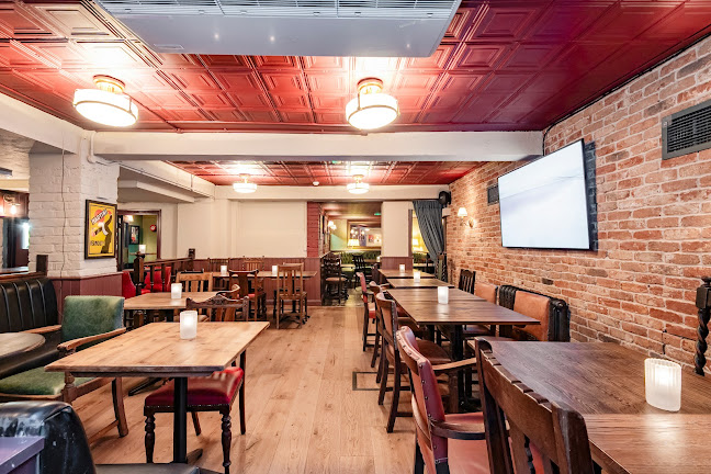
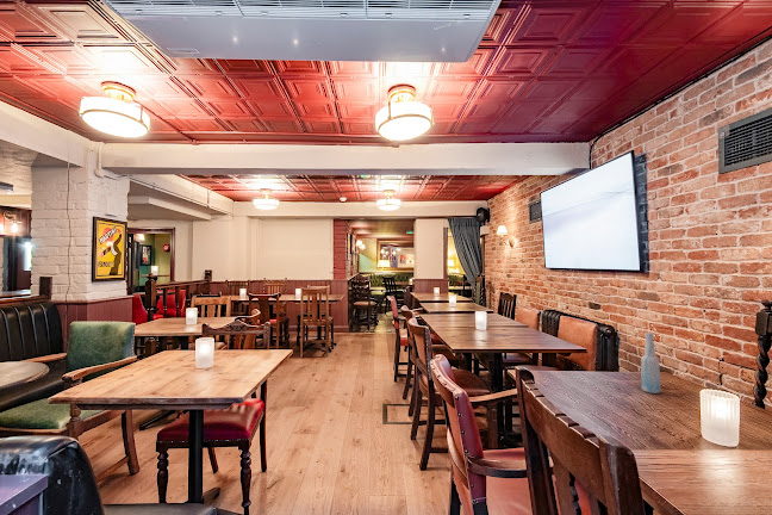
+ bottle [640,331,662,395]
